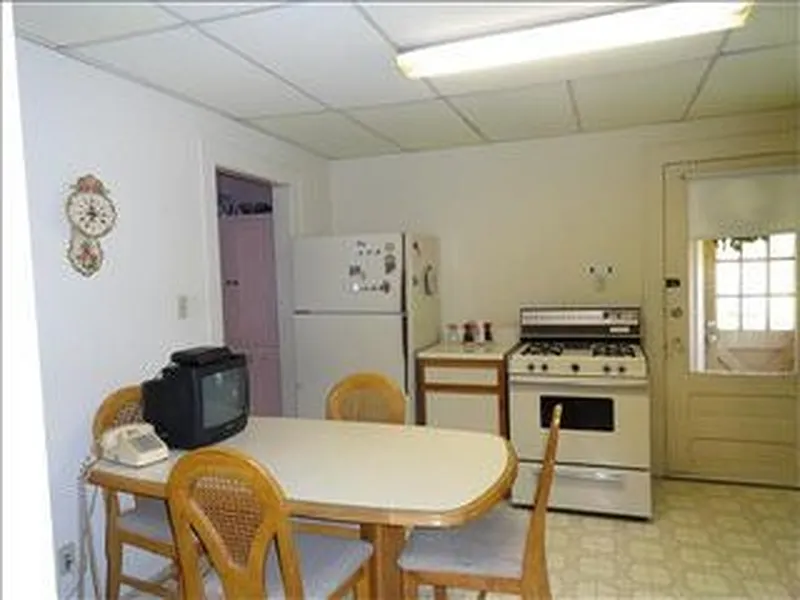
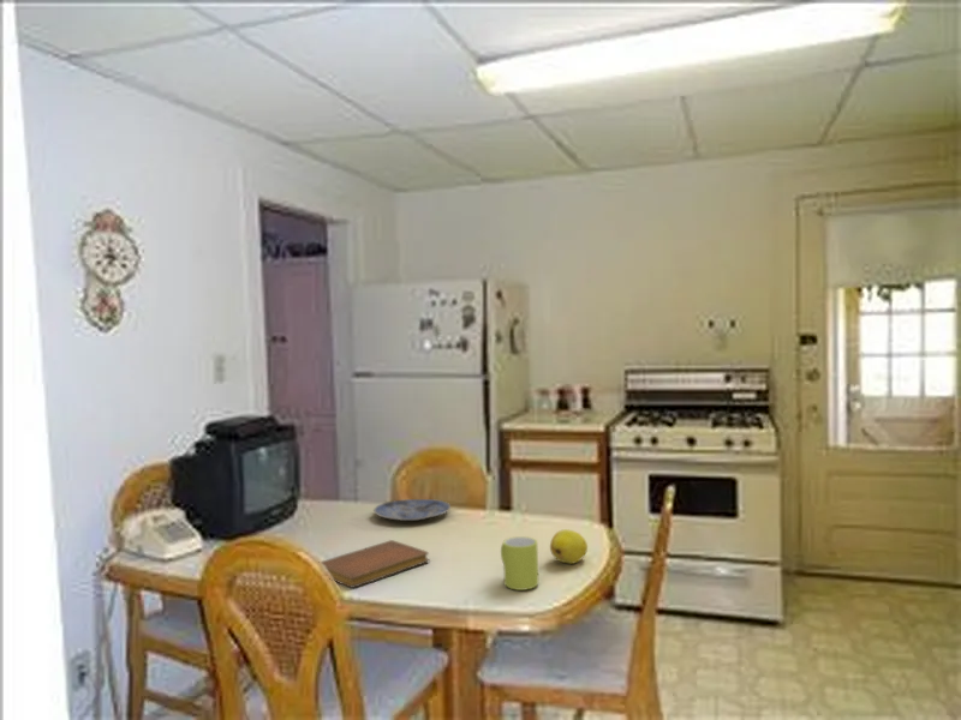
+ plate [372,498,452,522]
+ mug [500,535,539,592]
+ fruit [549,528,589,565]
+ notebook [320,539,430,589]
